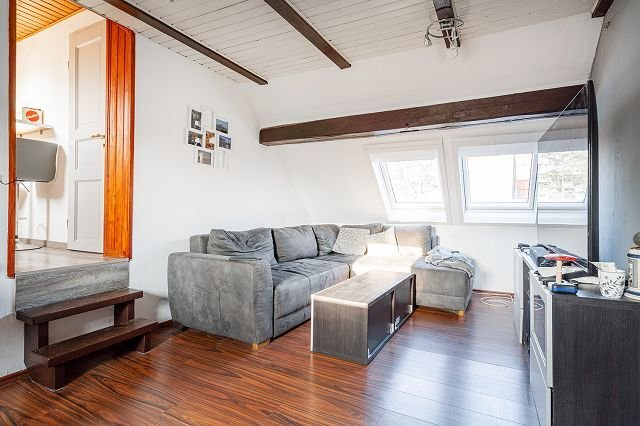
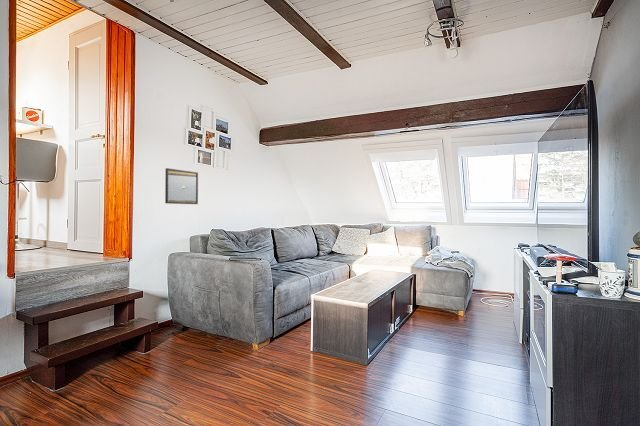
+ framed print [164,167,199,205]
